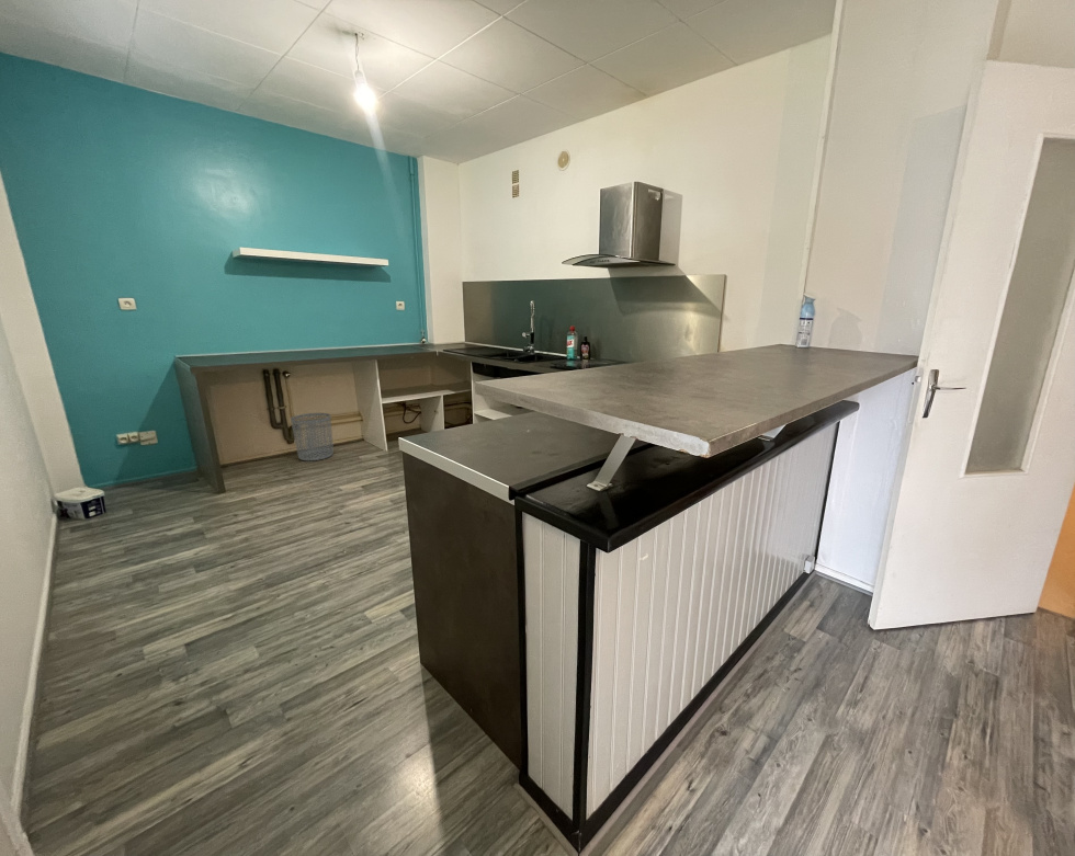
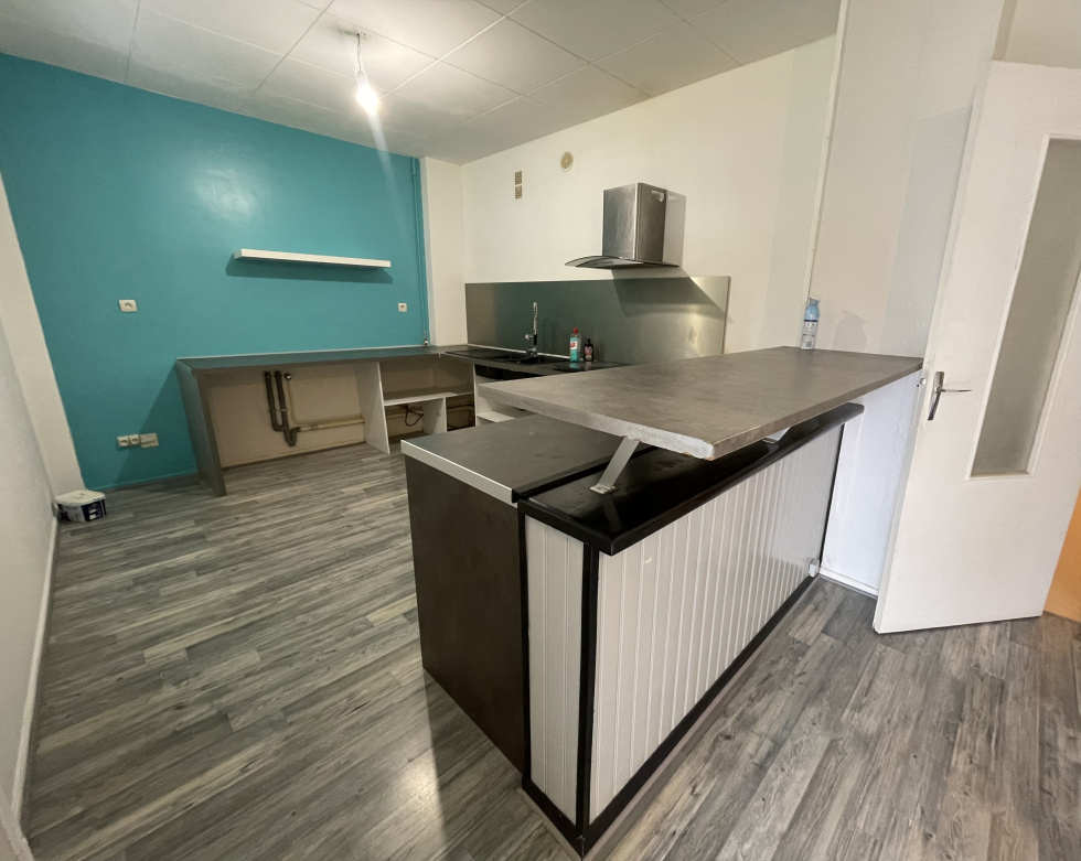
- waste bin [290,412,335,461]
